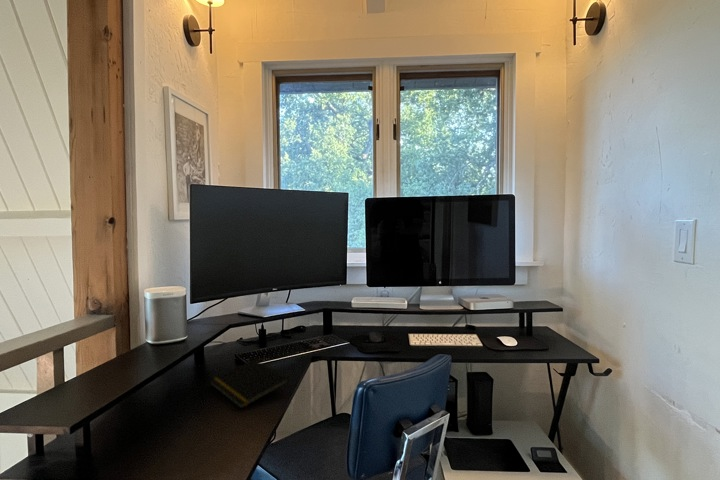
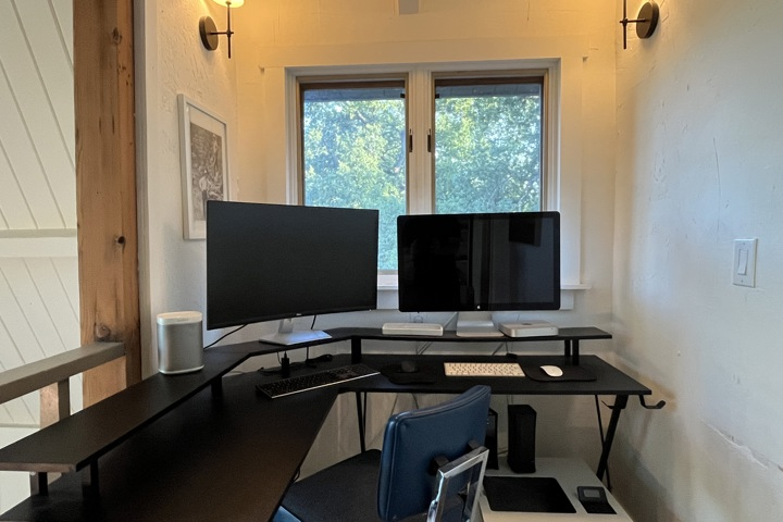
- notepad [209,359,290,409]
